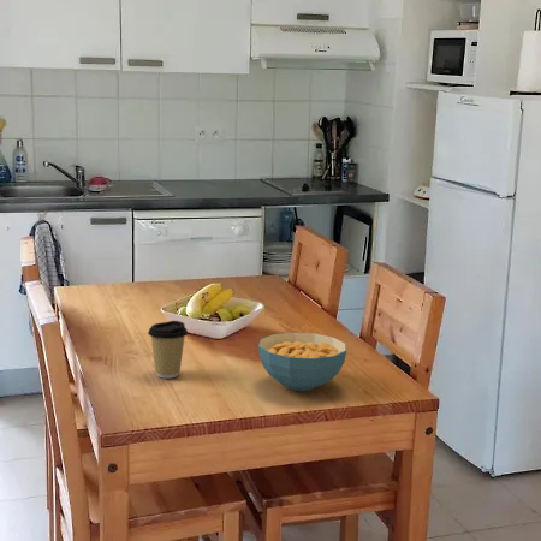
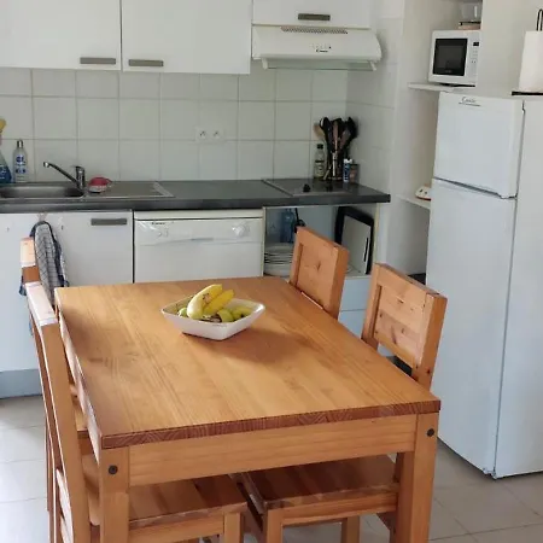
- coffee cup [147,320,189,380]
- cereal bowl [257,332,347,392]
